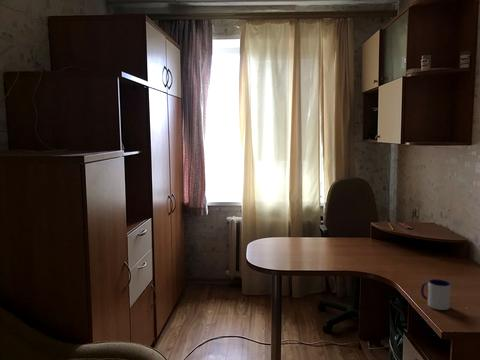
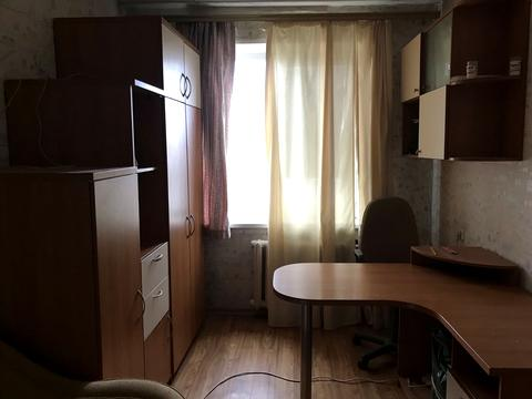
- mug [420,278,452,311]
